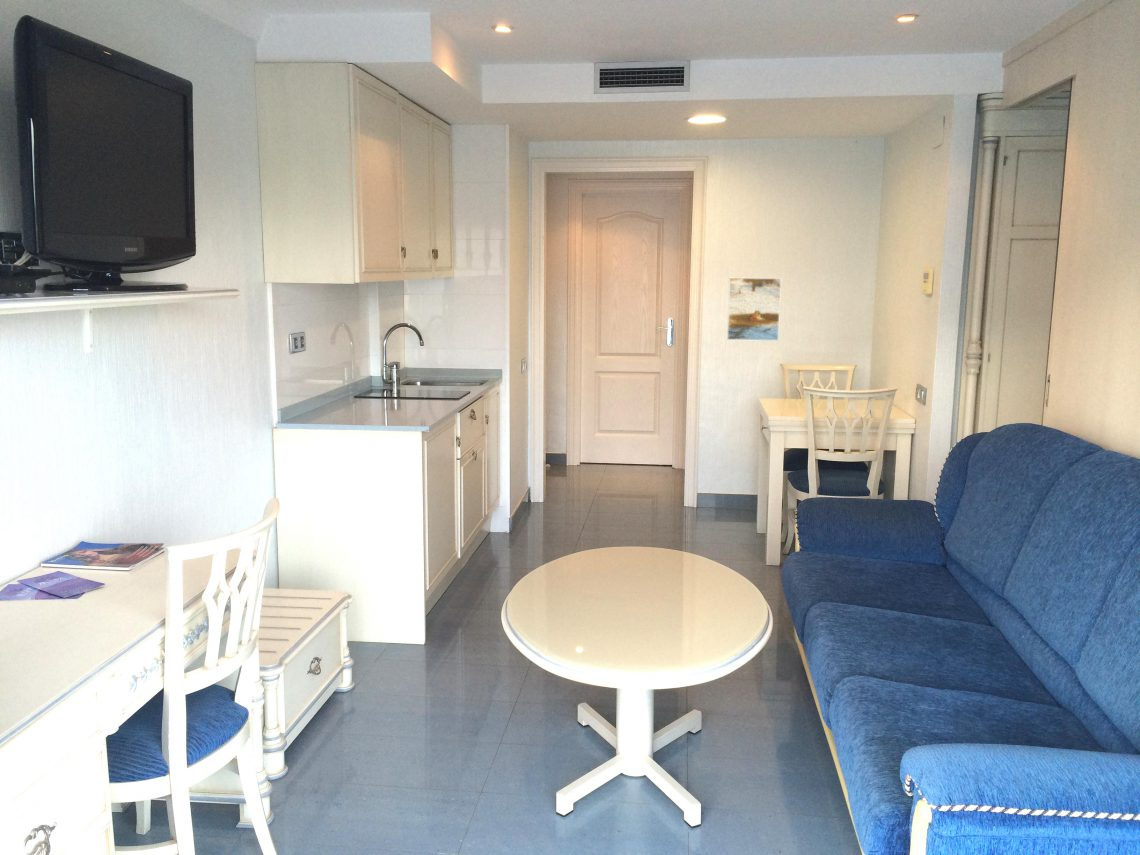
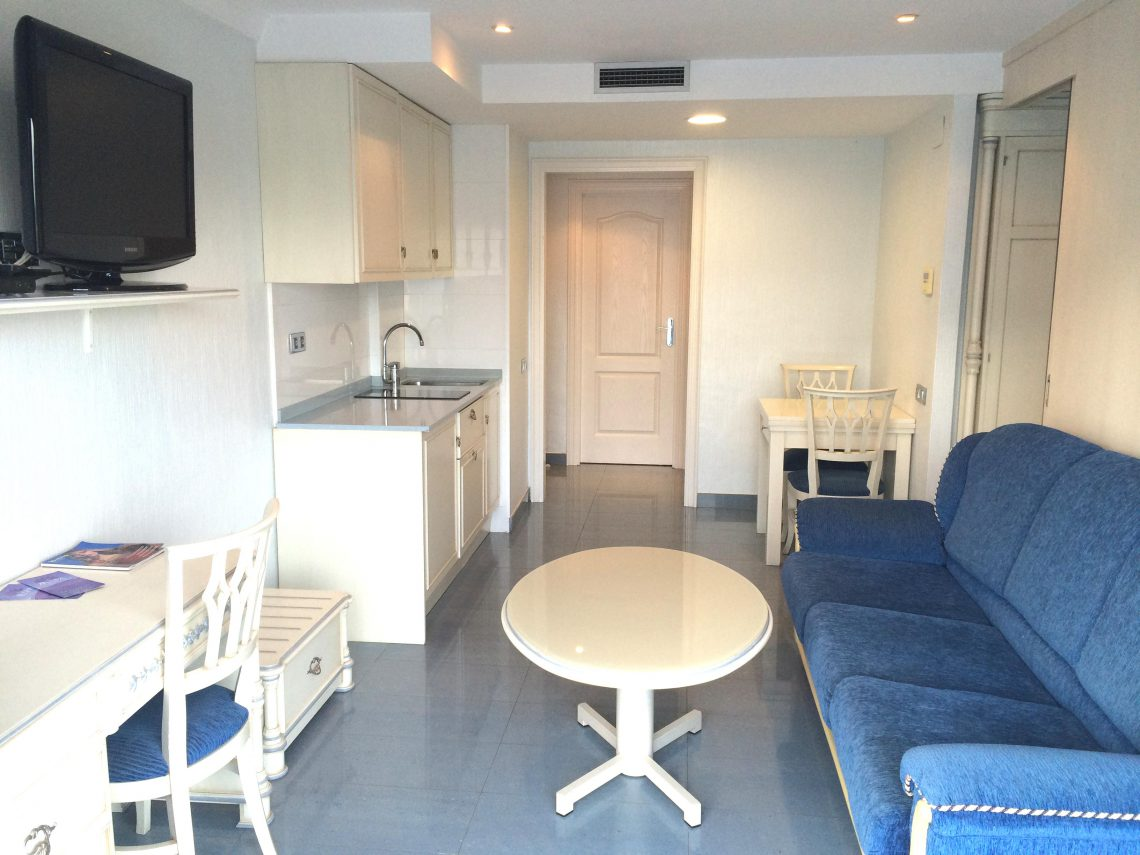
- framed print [726,277,782,342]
